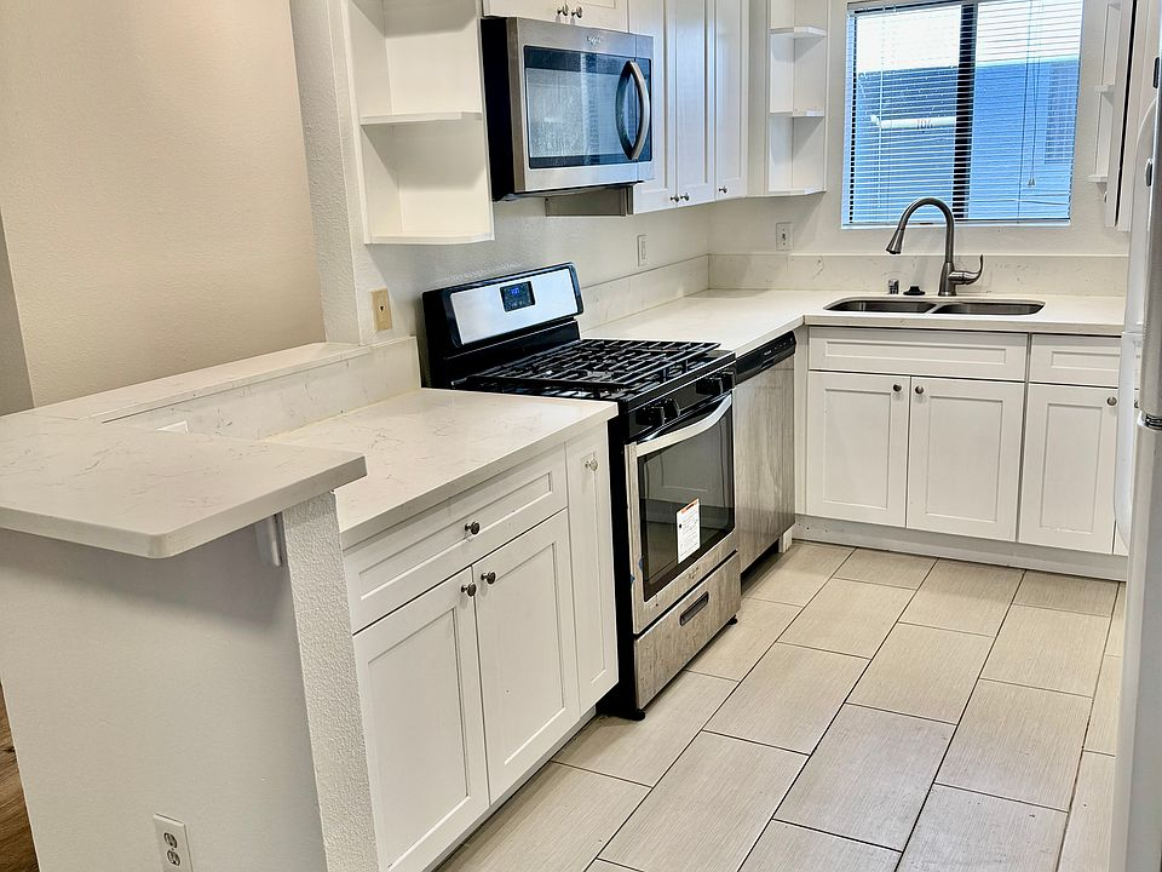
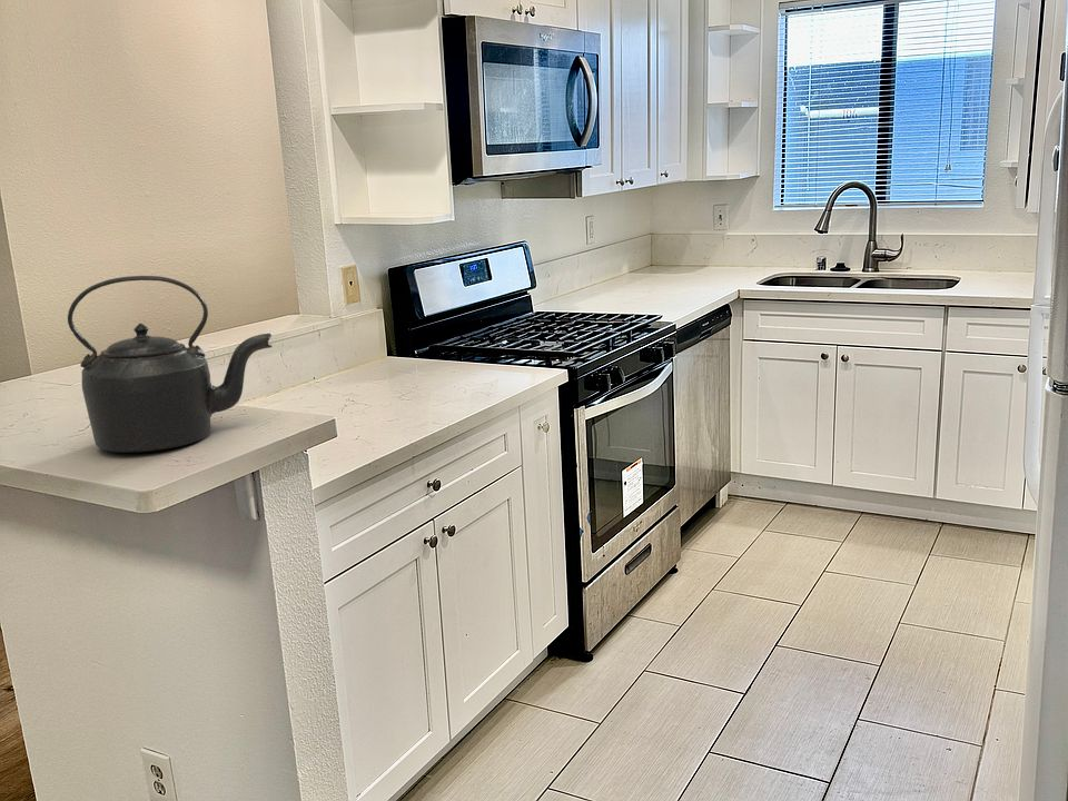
+ kettle [67,275,274,453]
